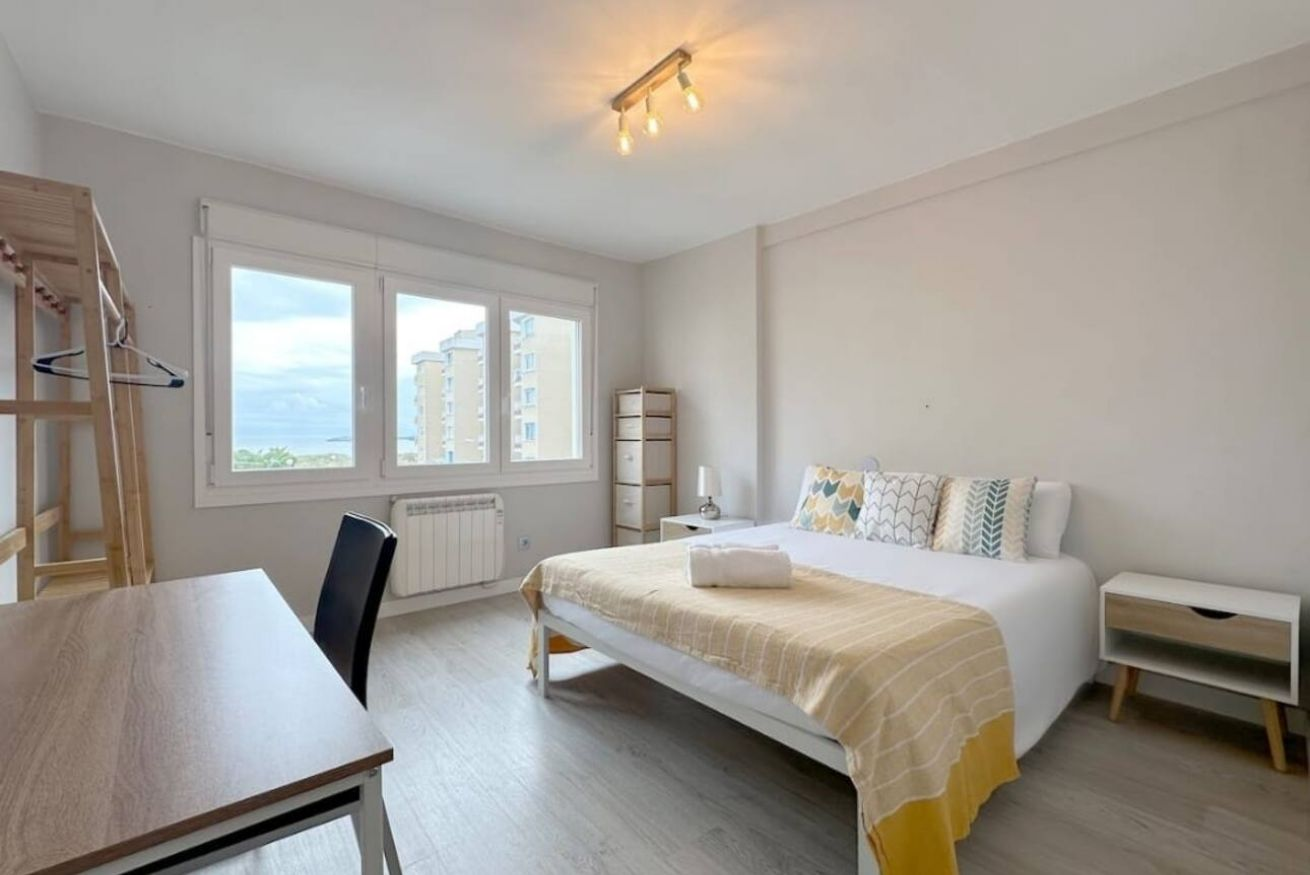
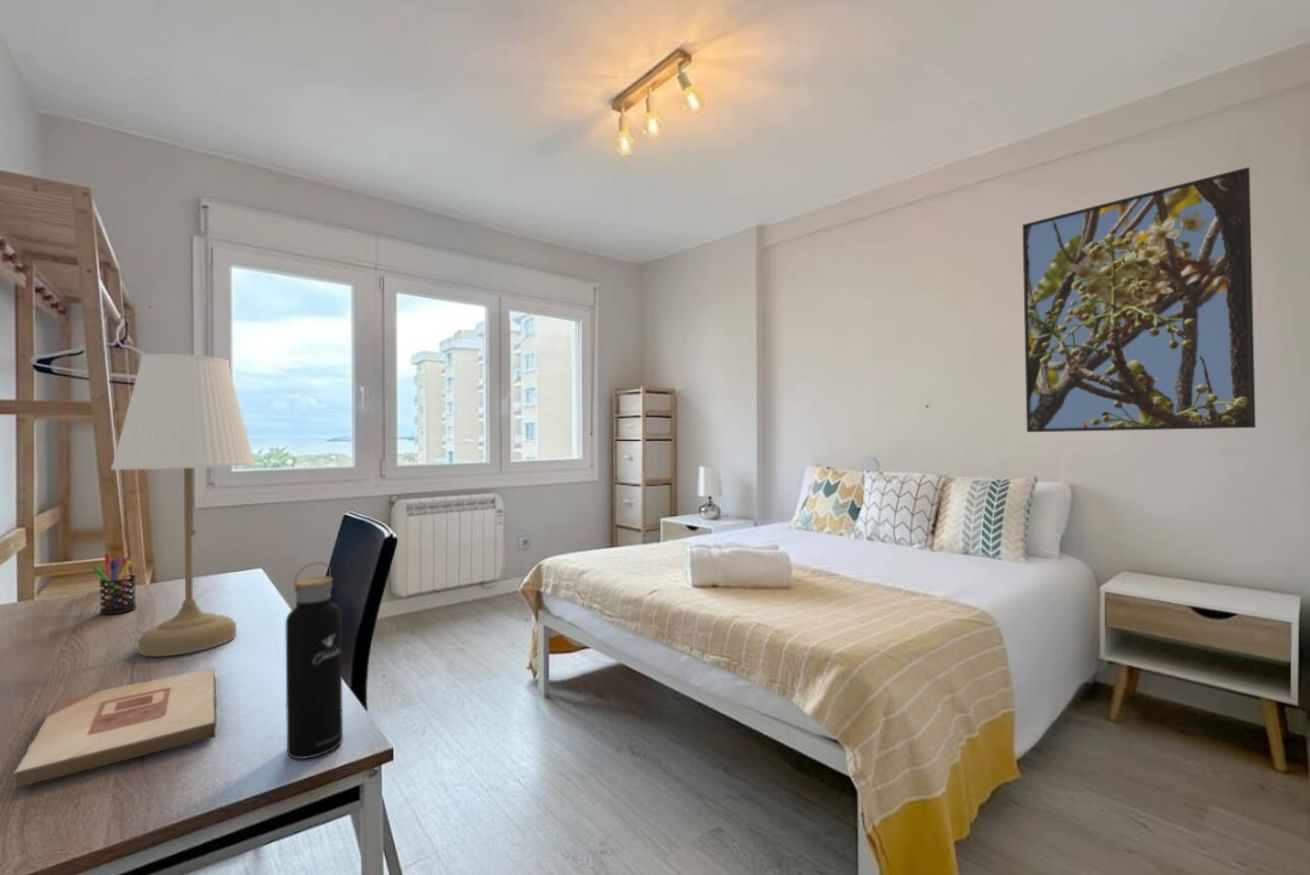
+ wooden plaque [12,667,218,789]
+ desk lamp [110,353,256,657]
+ water bottle [285,561,344,760]
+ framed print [1022,166,1257,433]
+ pen holder [92,553,137,615]
